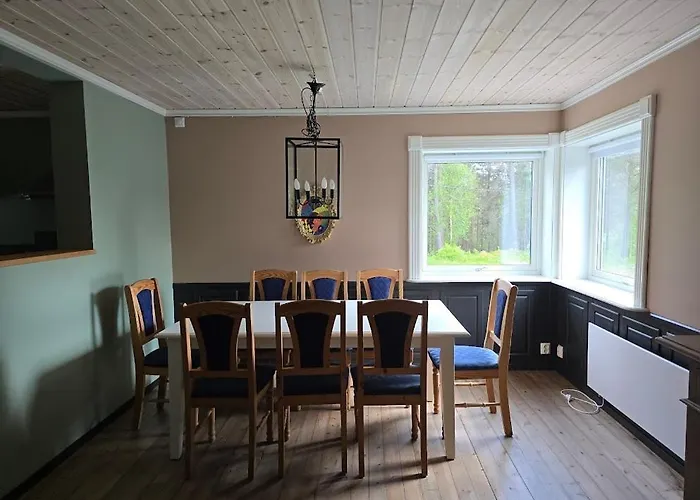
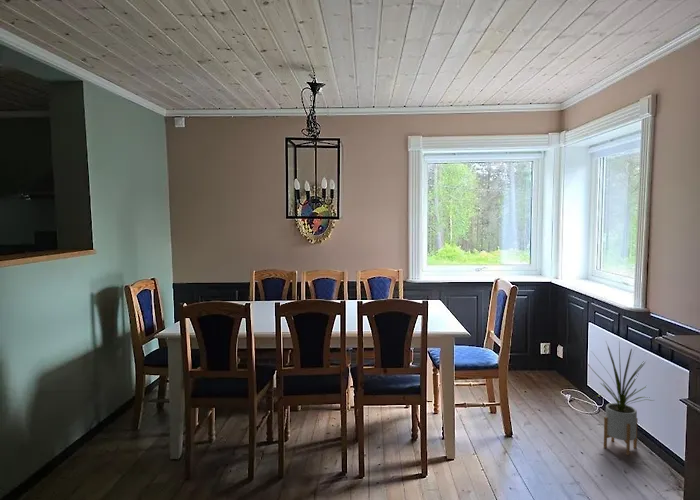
+ house plant [586,339,655,456]
